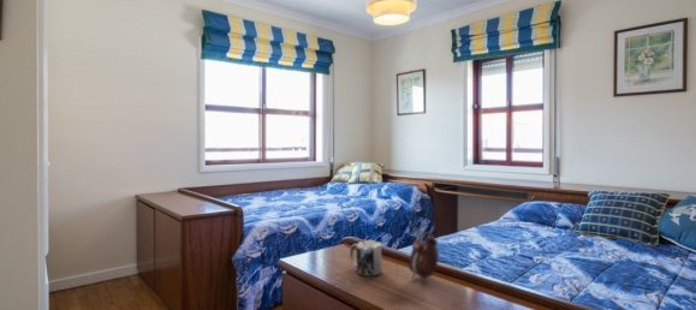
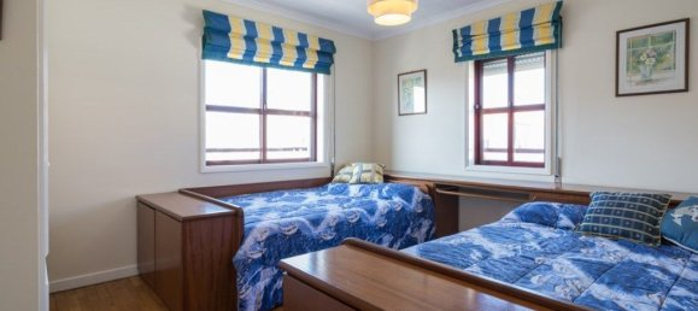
- alarm clock [408,231,440,281]
- mug [349,239,383,276]
